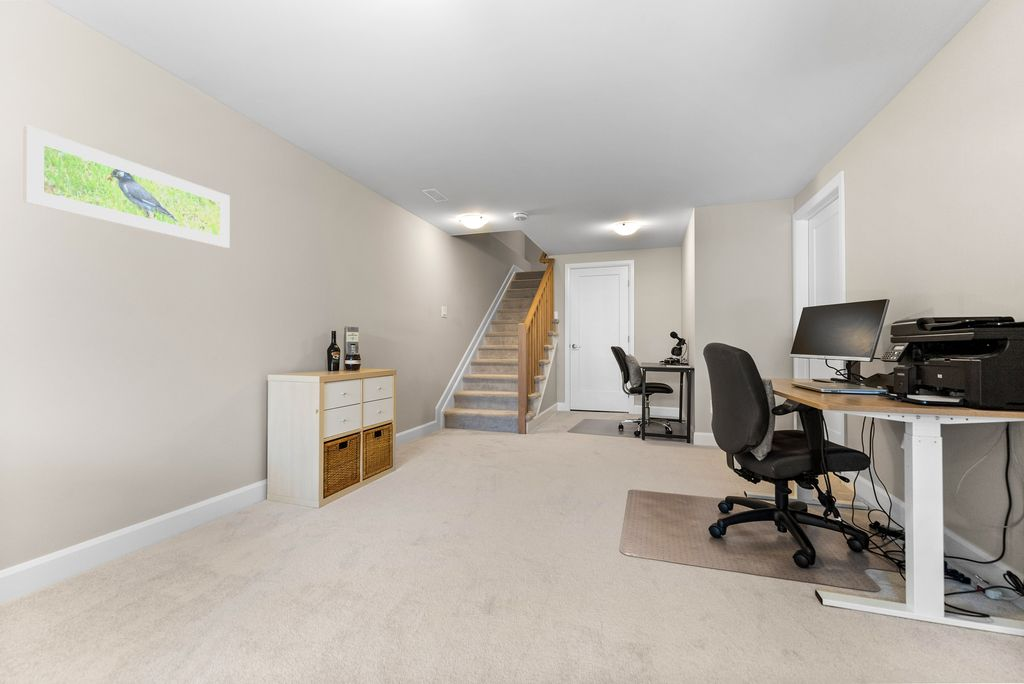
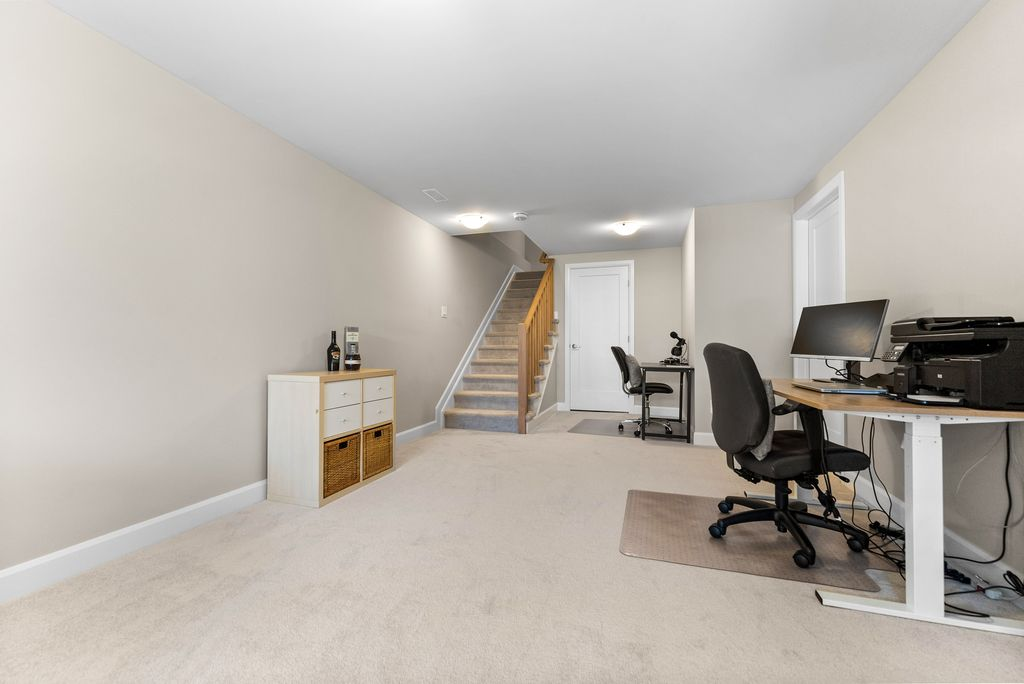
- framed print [22,125,231,249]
